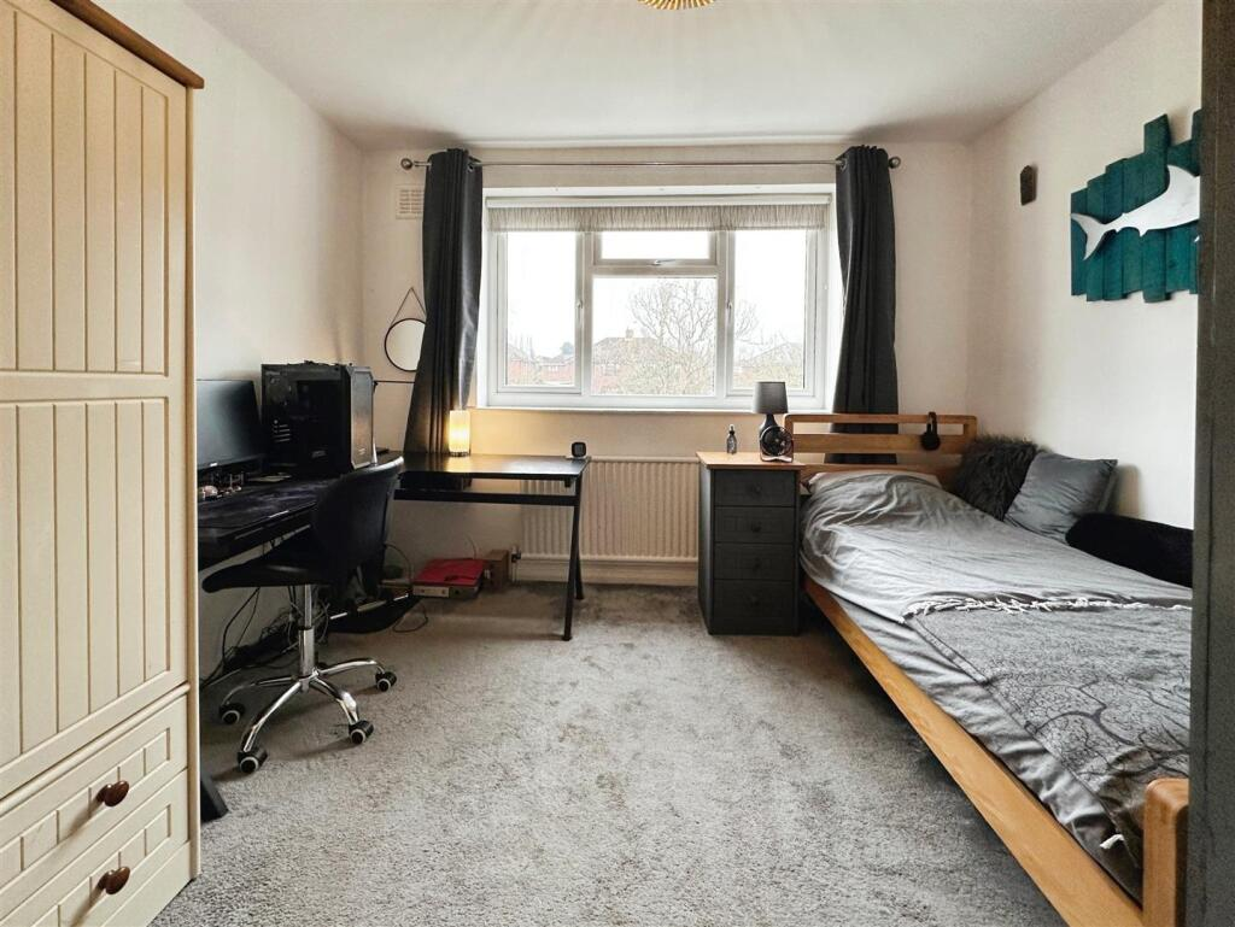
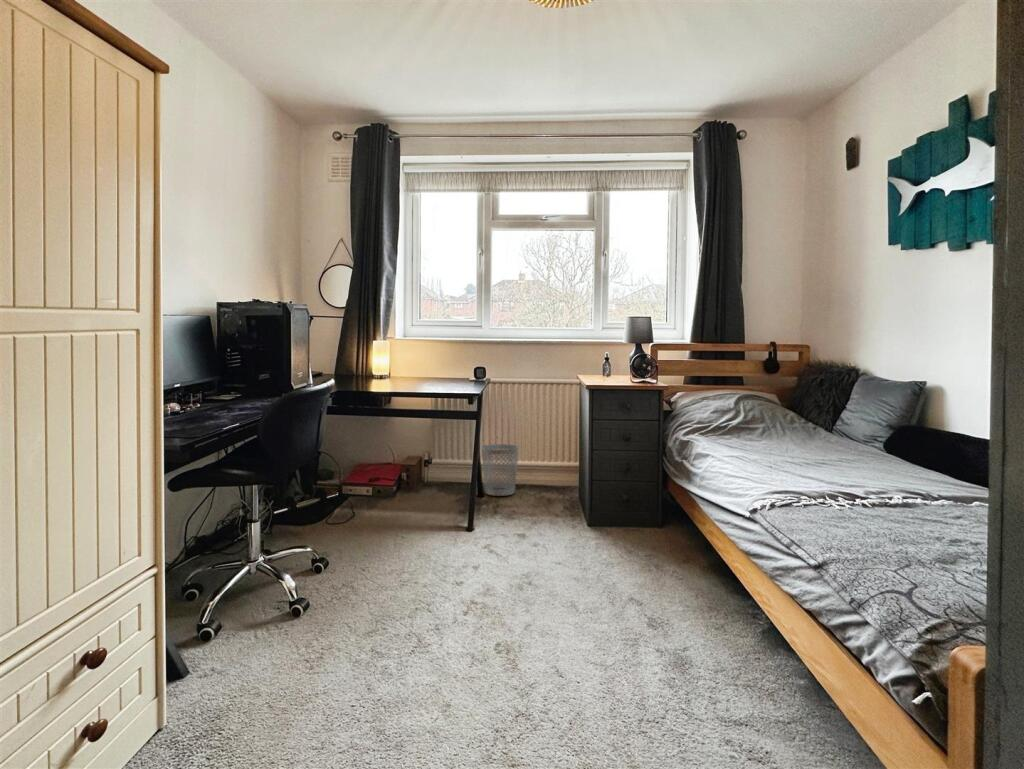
+ wastebasket [481,443,520,497]
